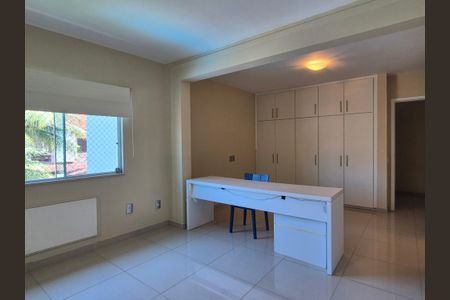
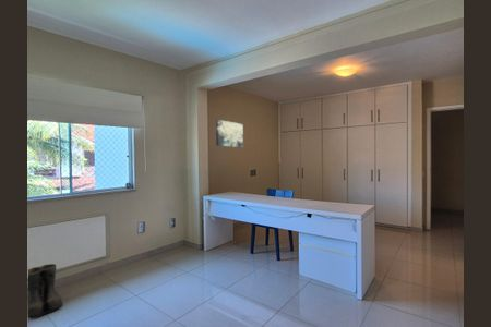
+ boots [27,263,64,319]
+ wall art [215,119,244,148]
